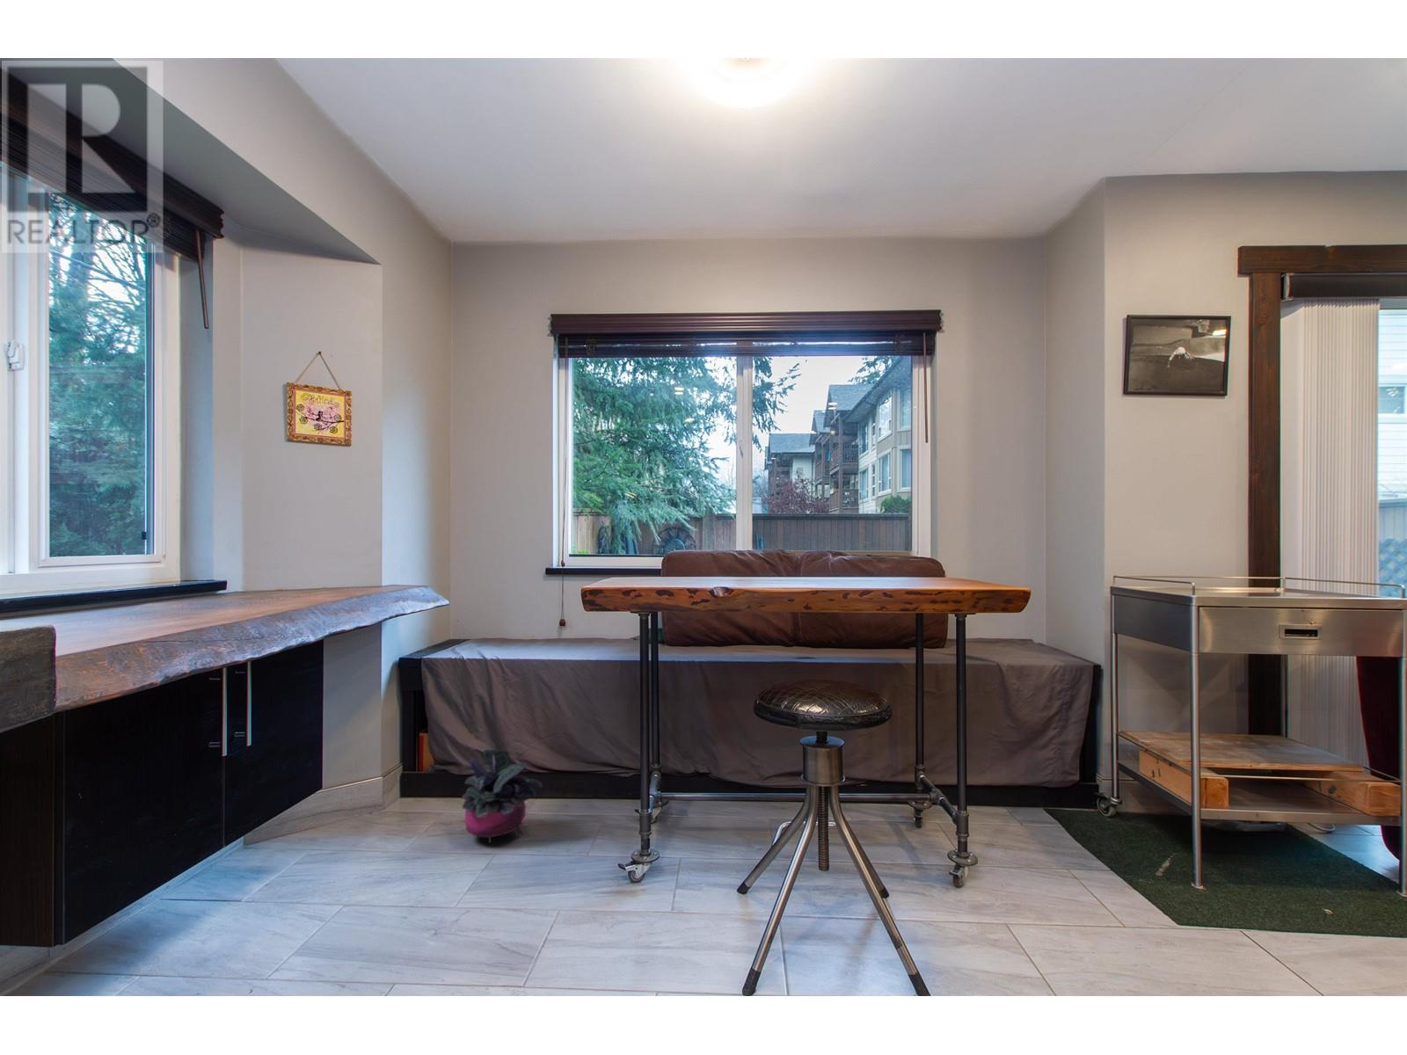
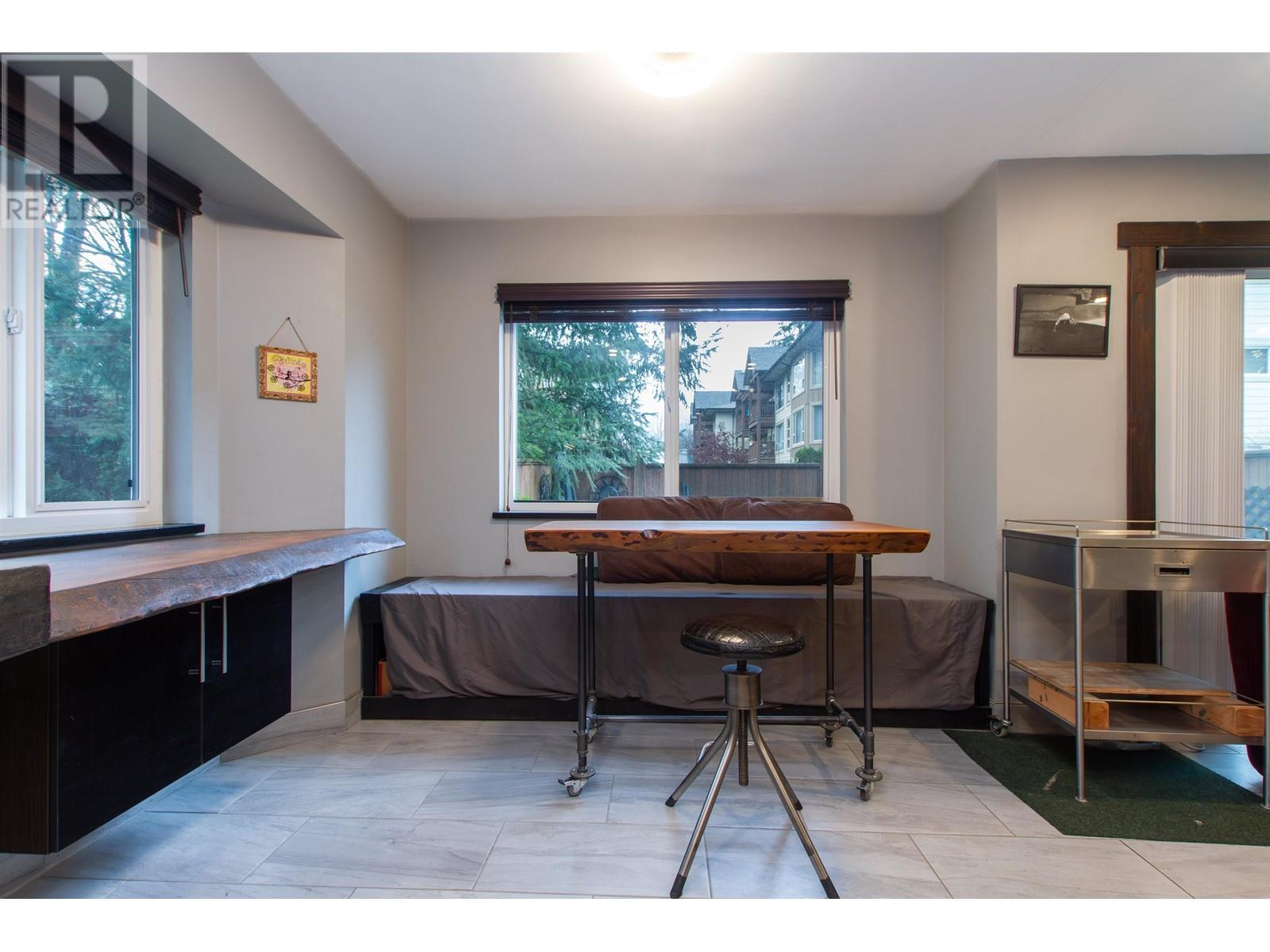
- potted plant [461,748,544,844]
